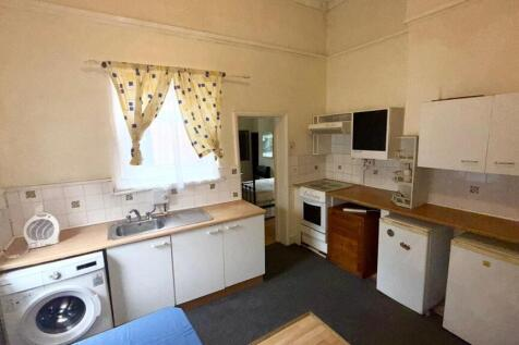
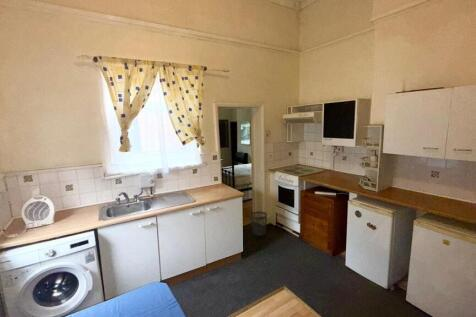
+ wastebasket [250,210,268,237]
